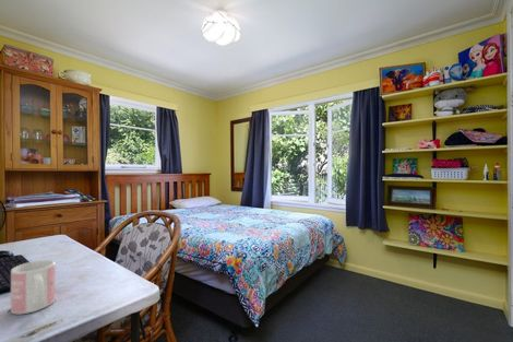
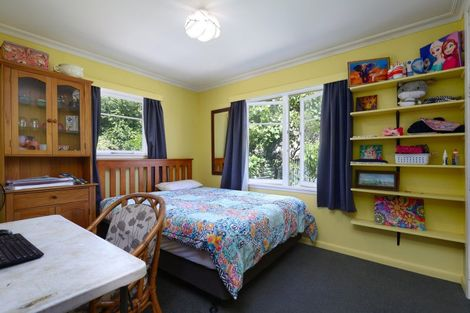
- mug [10,259,57,315]
